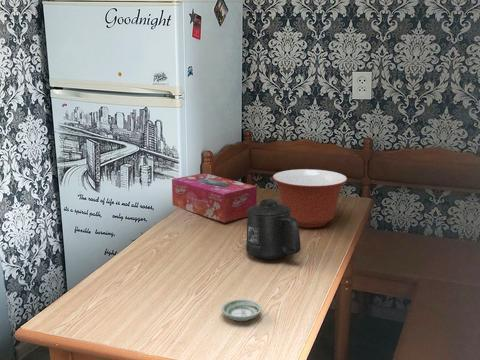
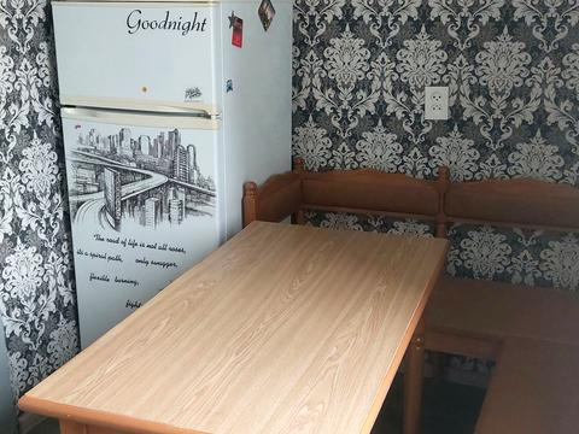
- saucer [220,298,263,322]
- tissue box [171,172,258,223]
- mixing bowl [272,168,348,228]
- mug [245,198,302,260]
